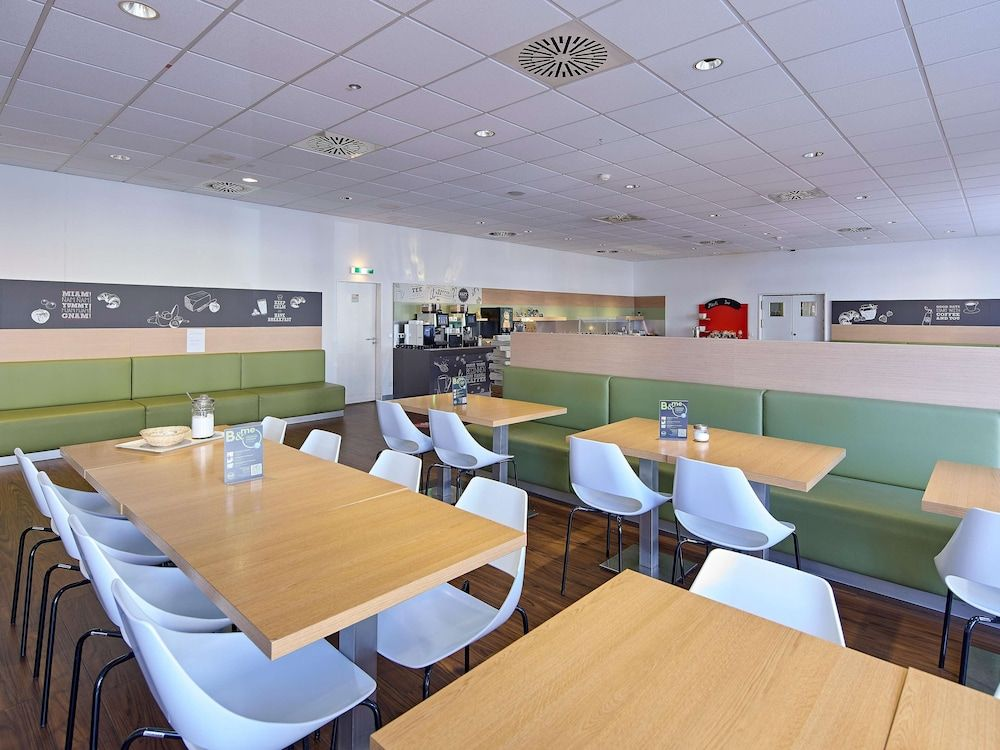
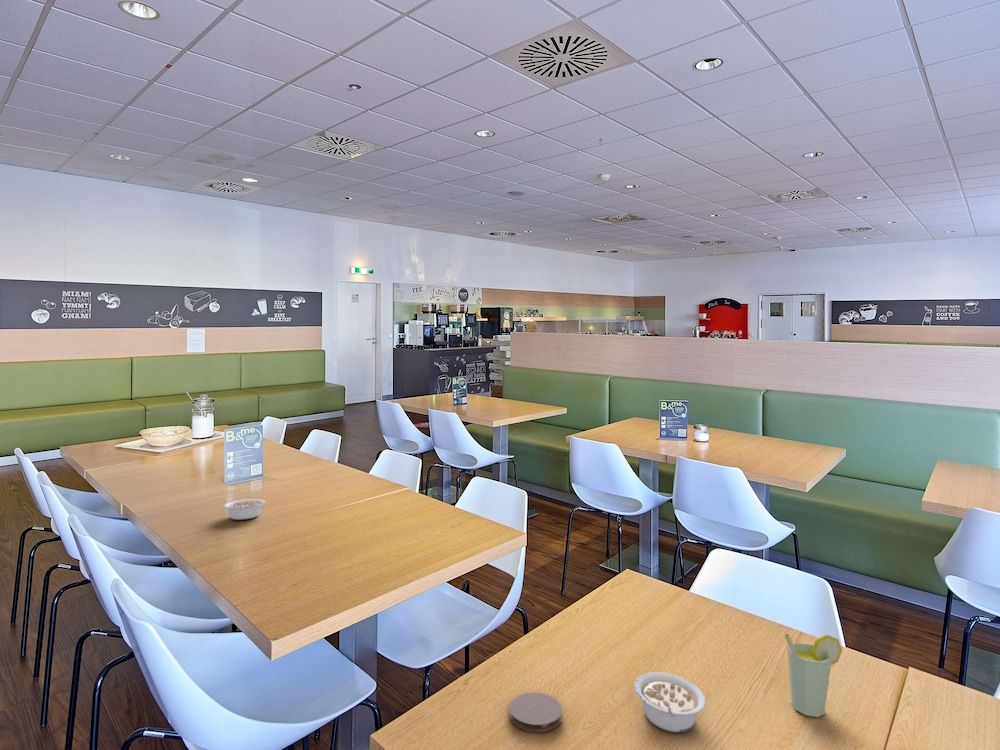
+ legume [223,498,272,521]
+ cup [784,633,843,718]
+ coaster [508,692,563,733]
+ legume [634,671,706,733]
